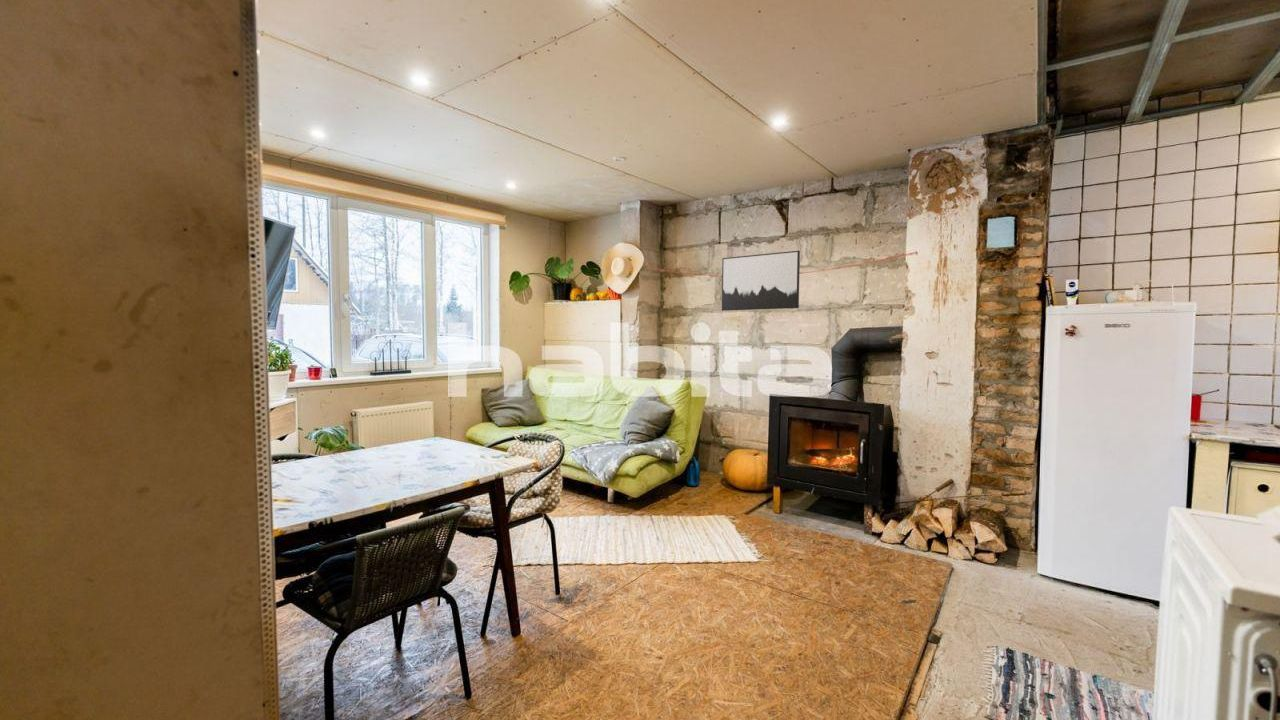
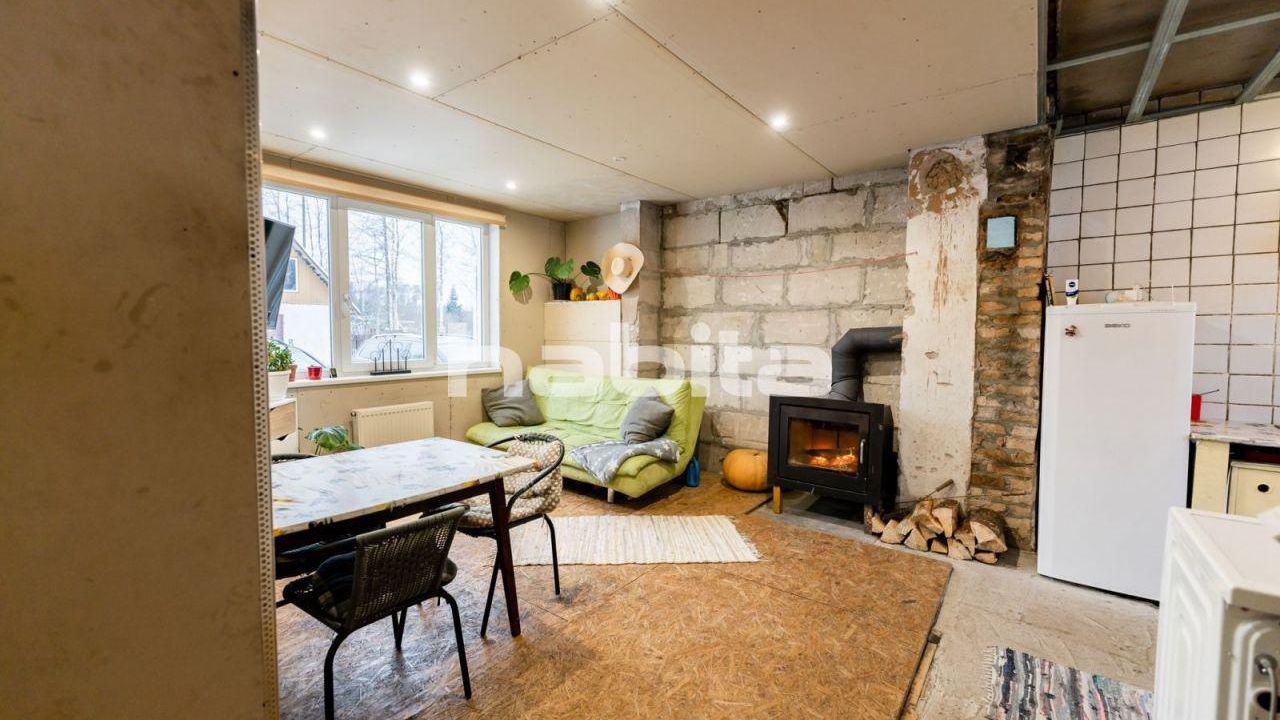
- wall art [721,250,801,312]
